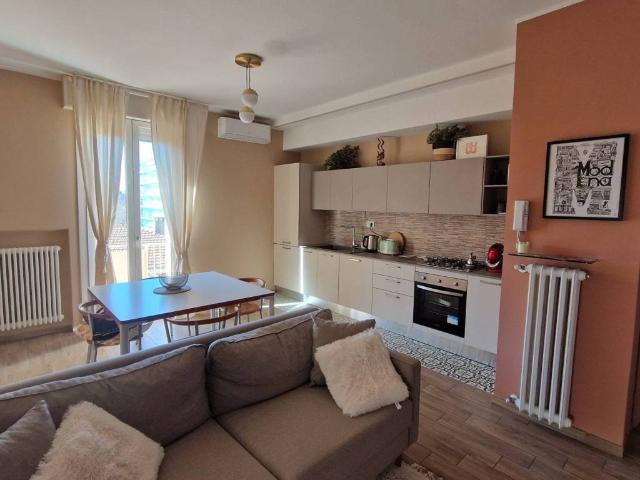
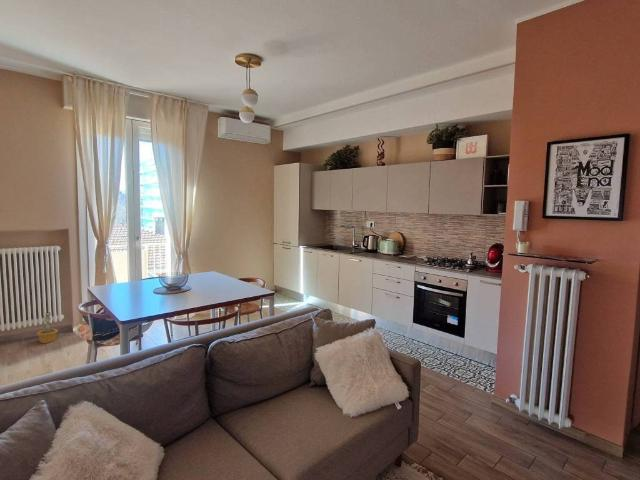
+ potted plant [36,311,59,344]
